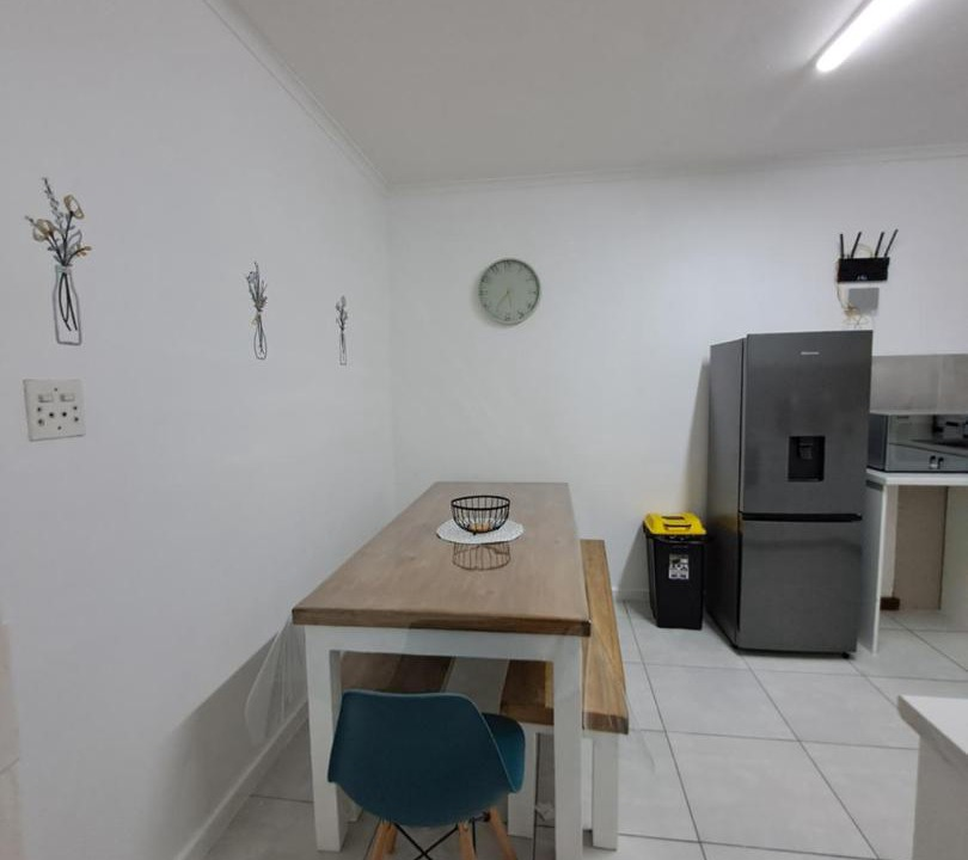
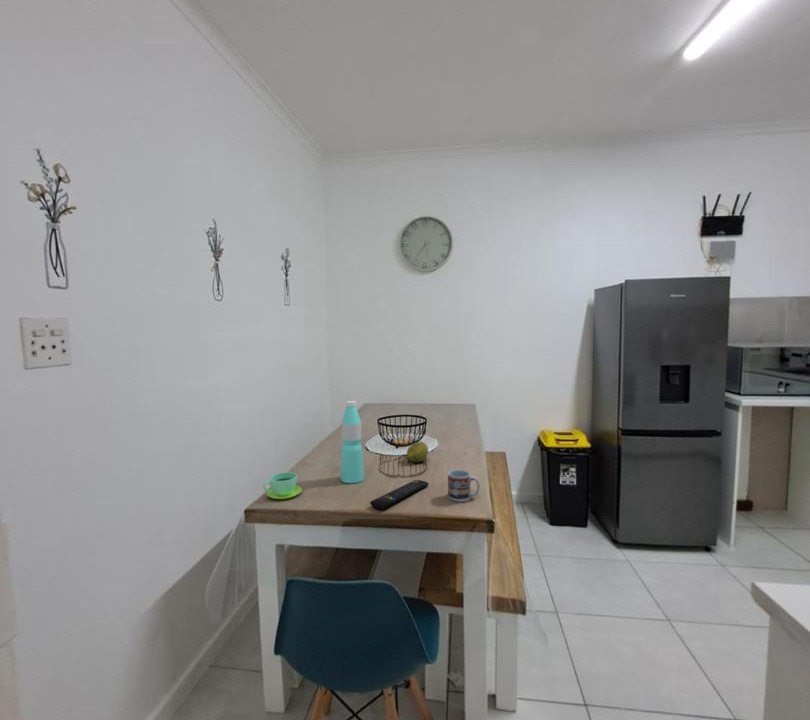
+ cup [262,471,303,500]
+ fruit [406,441,429,463]
+ cup [447,469,481,503]
+ water bottle [340,400,365,484]
+ remote control [369,479,429,510]
